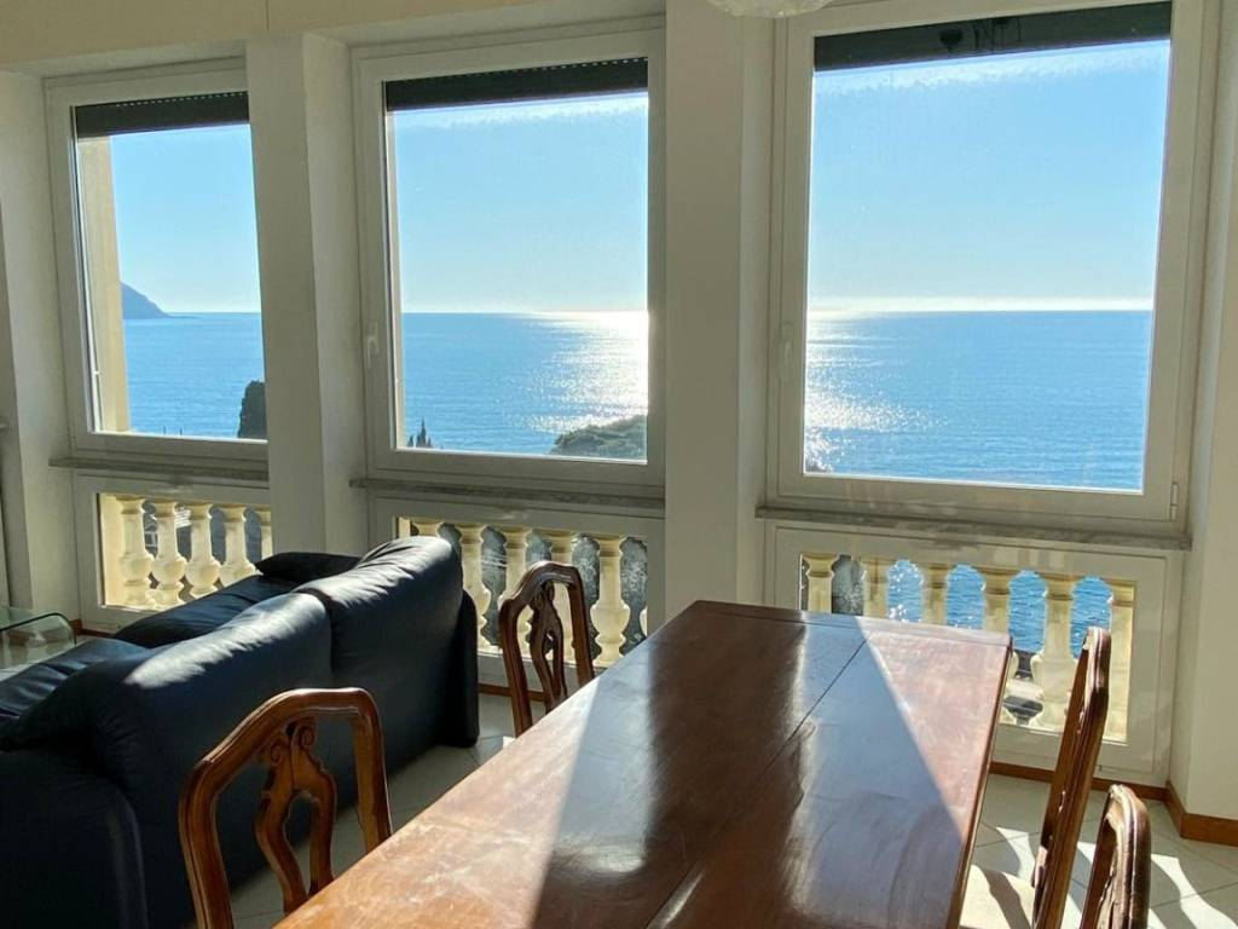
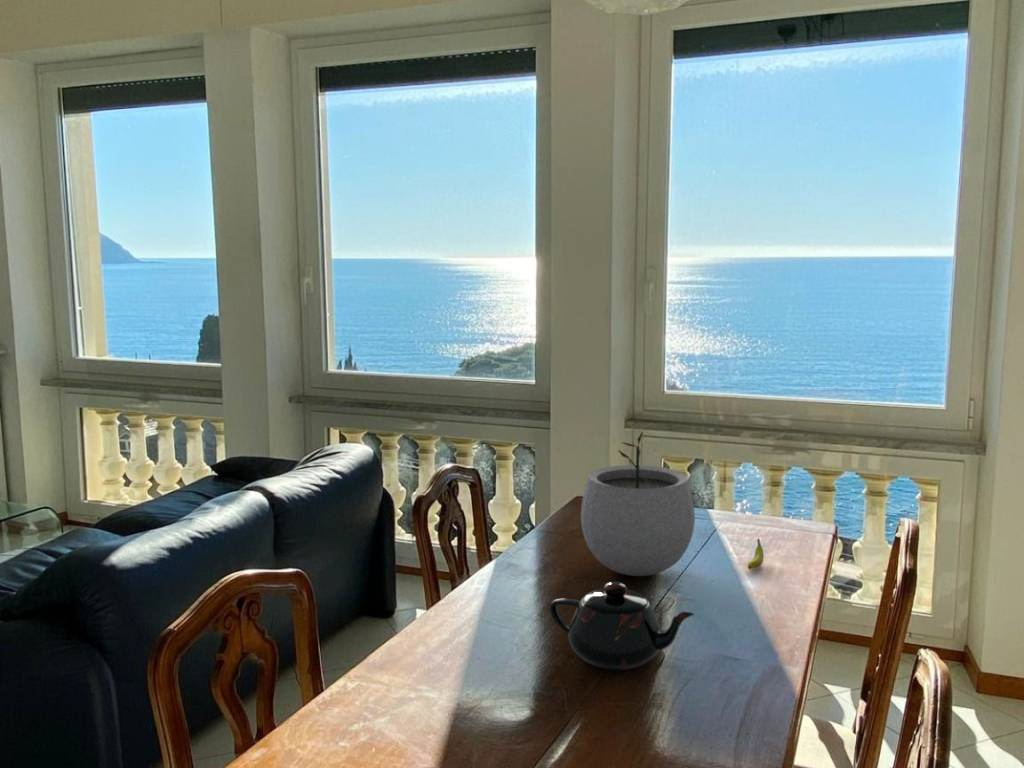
+ teapot [549,581,696,671]
+ plant pot [580,432,696,577]
+ fruit [747,537,765,570]
